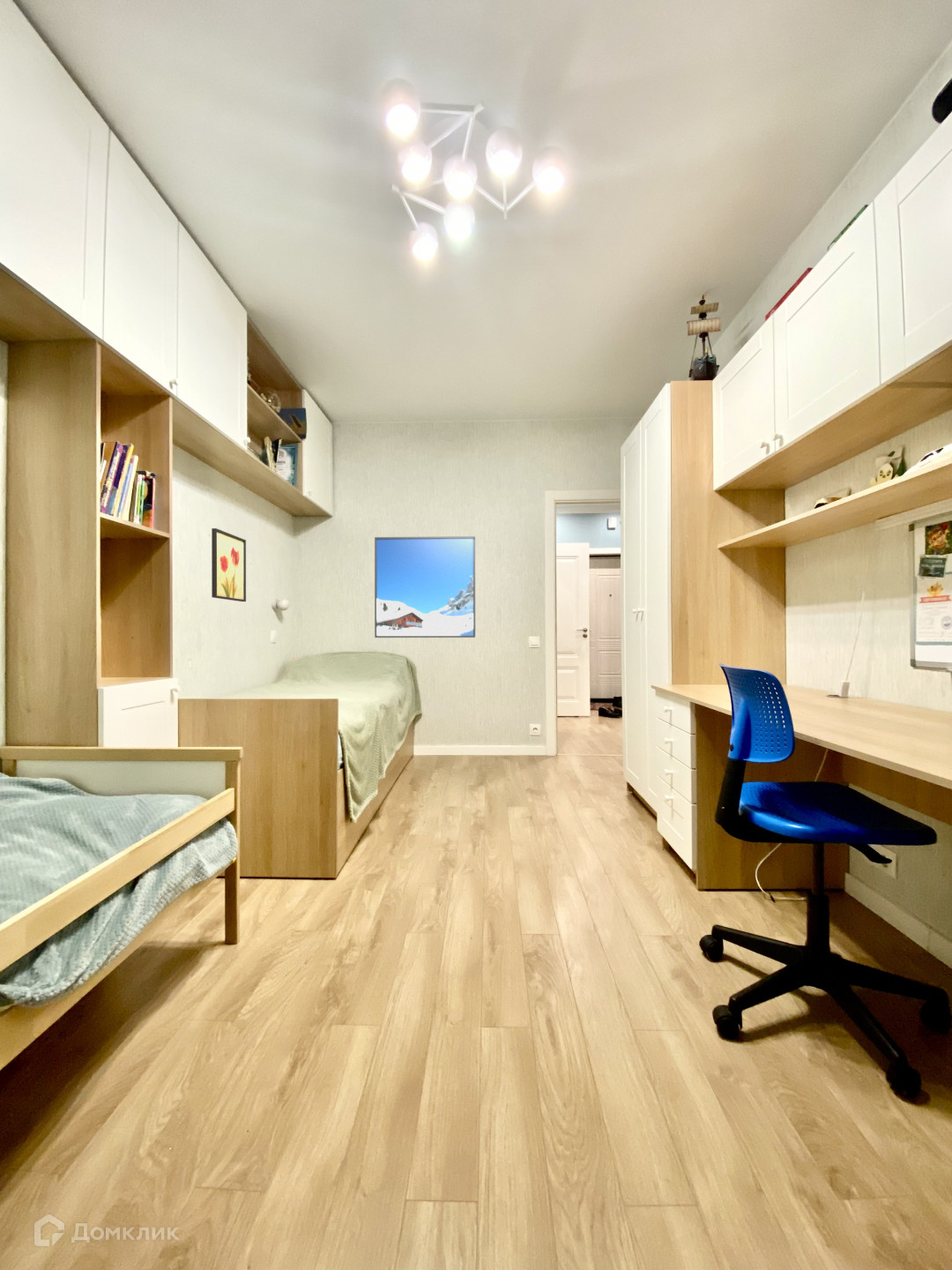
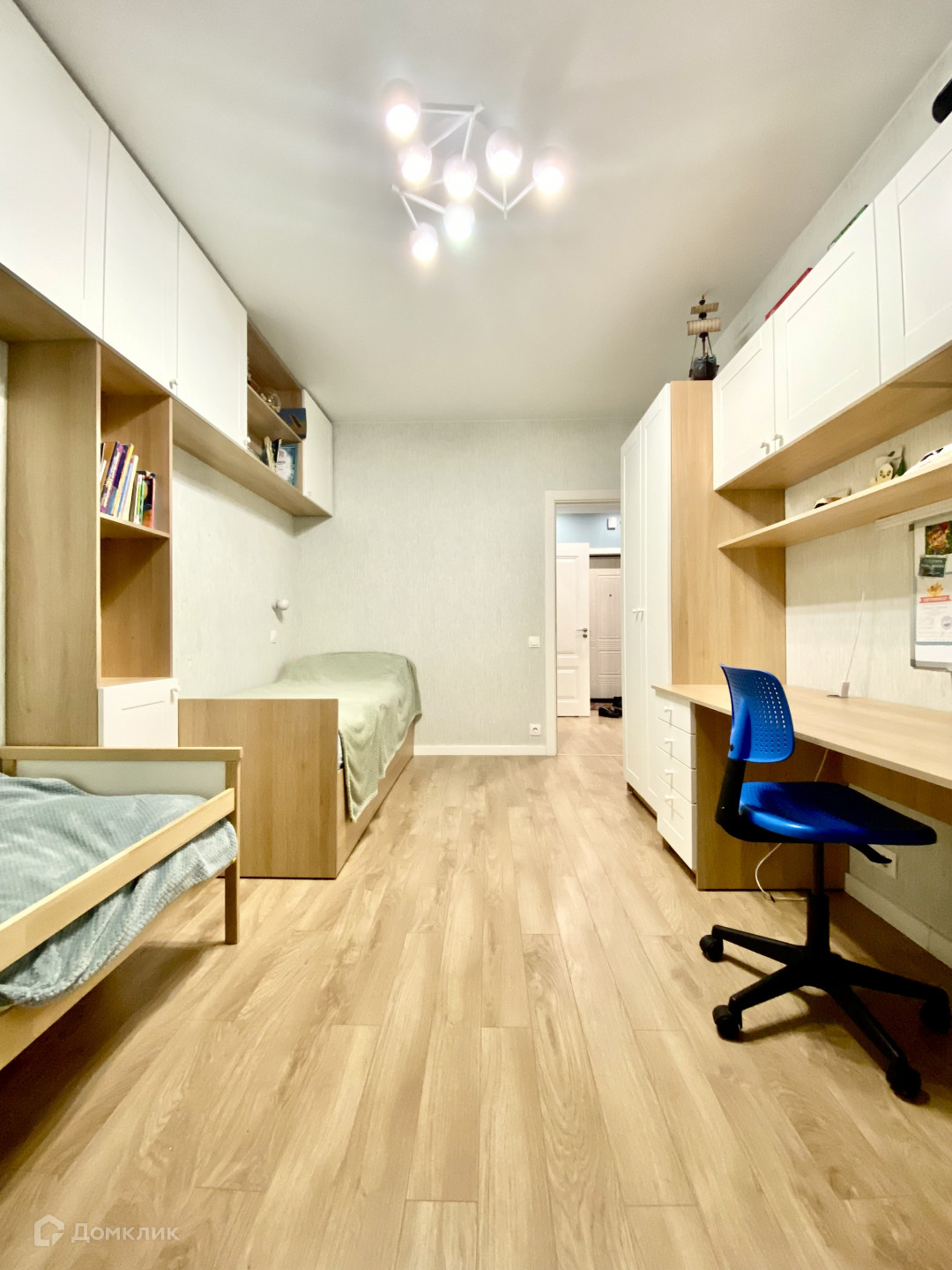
- wall art [211,527,247,602]
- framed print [374,535,476,639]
